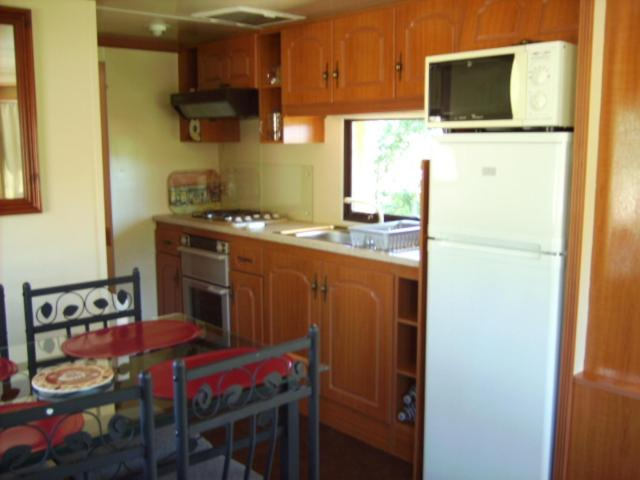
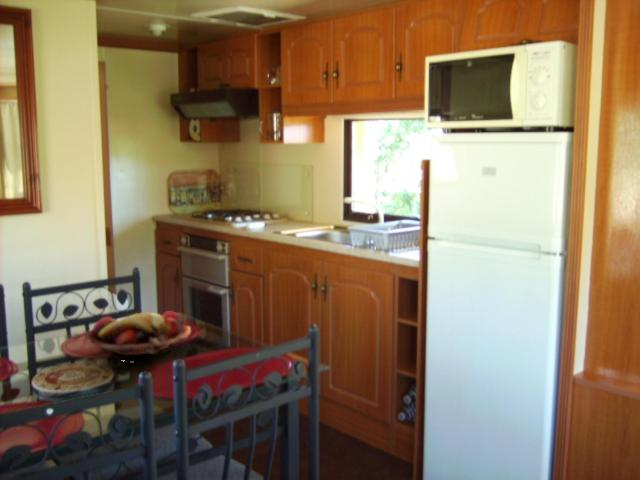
+ fruit basket [85,310,192,363]
